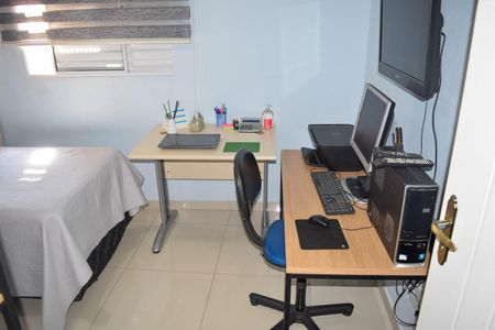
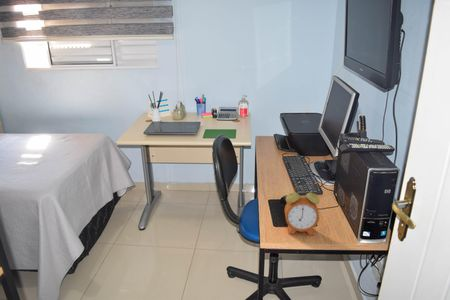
+ alarm clock [284,185,321,236]
